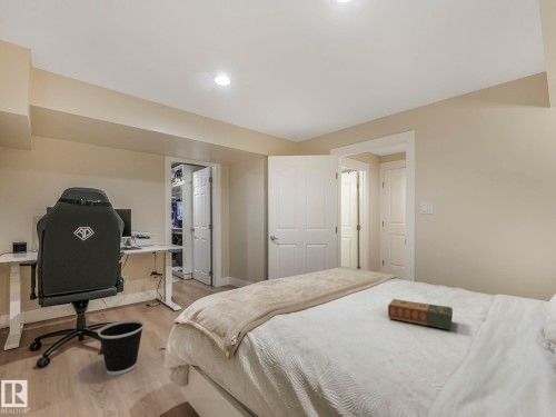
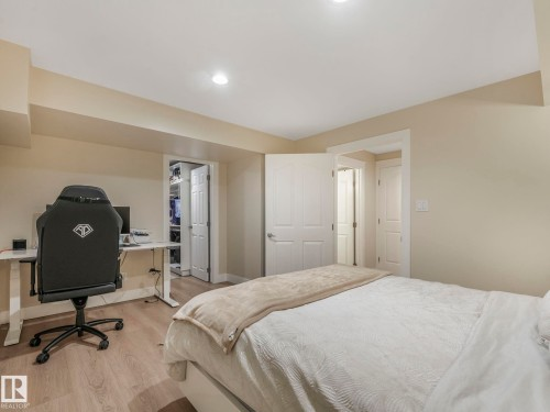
- wastebasket [97,319,145,376]
- book [387,298,454,330]
